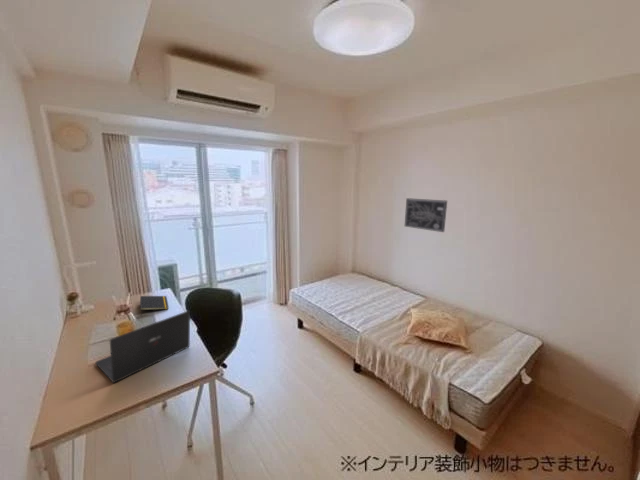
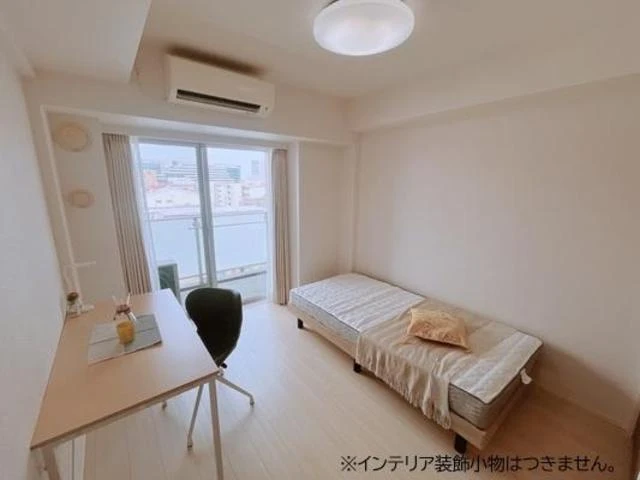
- laptop [94,309,191,384]
- wall art [404,197,448,233]
- notepad [139,295,170,316]
